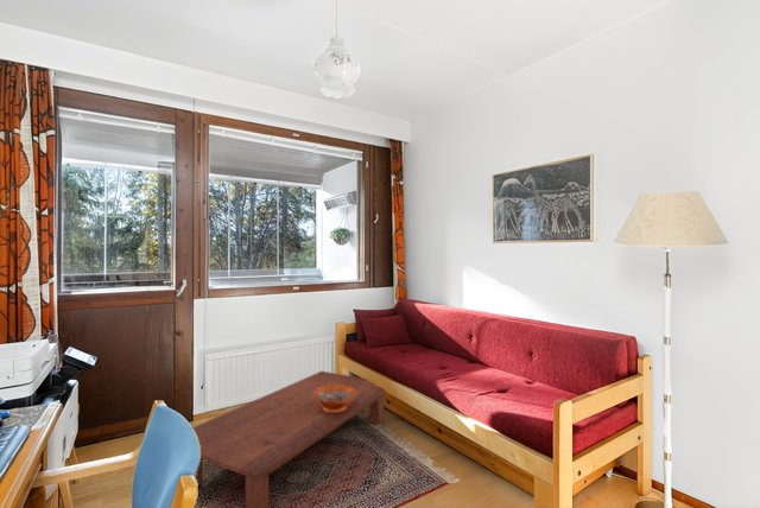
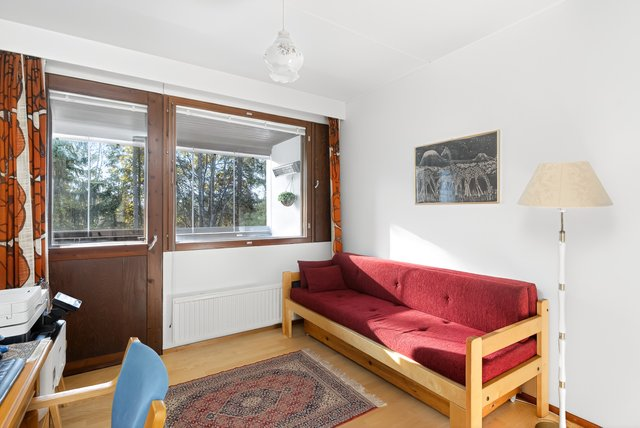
- decorative bowl [314,386,355,412]
- coffee table [191,370,387,508]
